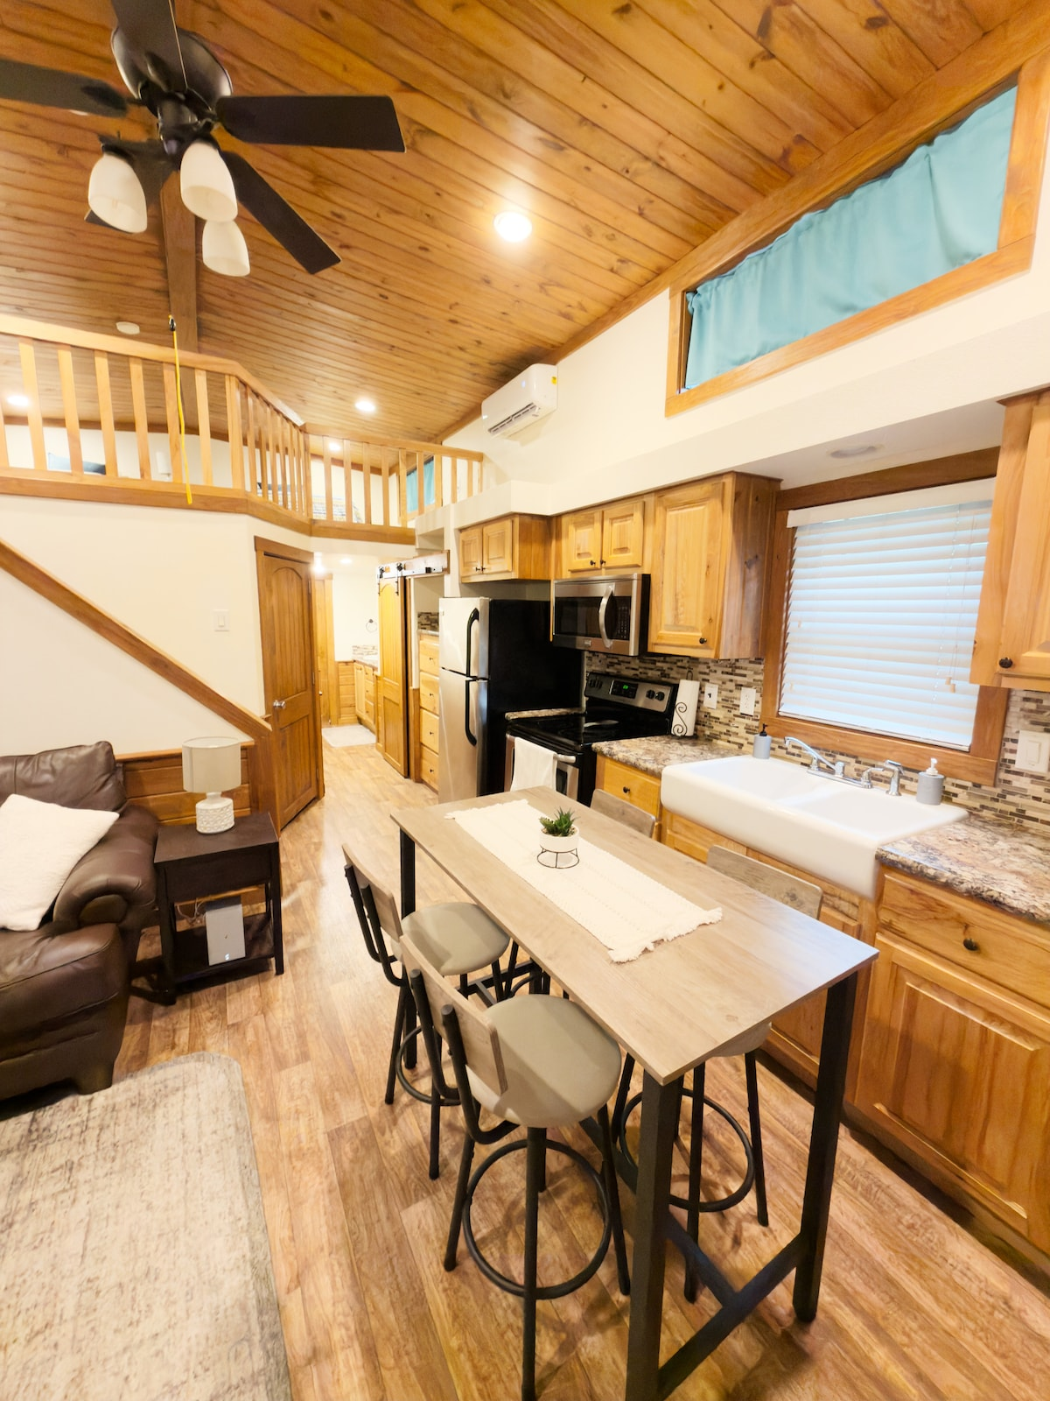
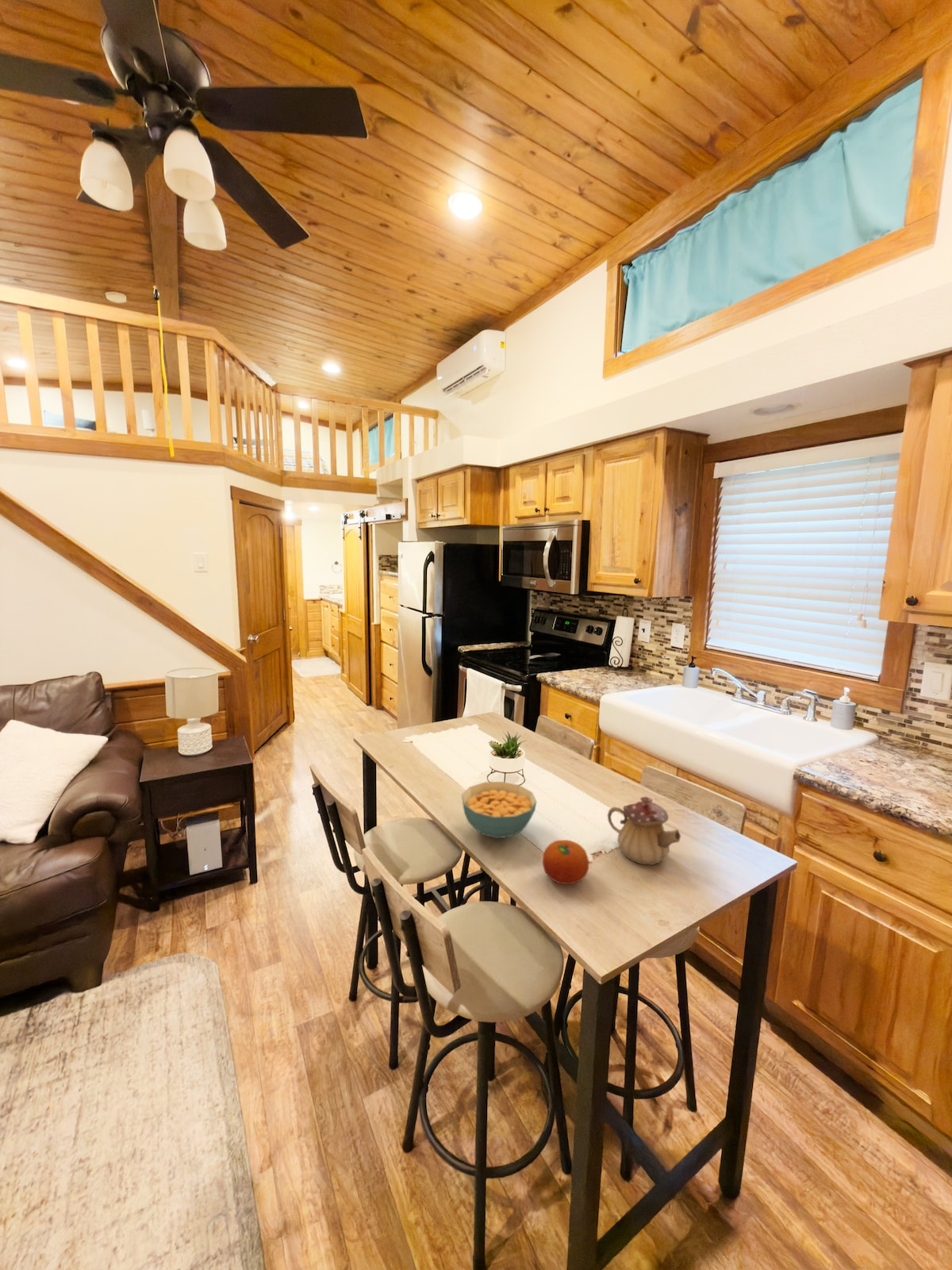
+ cereal bowl [461,781,537,839]
+ teapot [607,796,681,866]
+ fruit [542,839,589,885]
